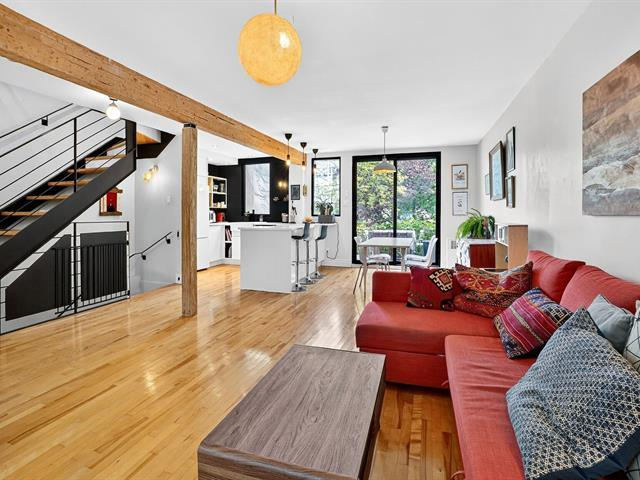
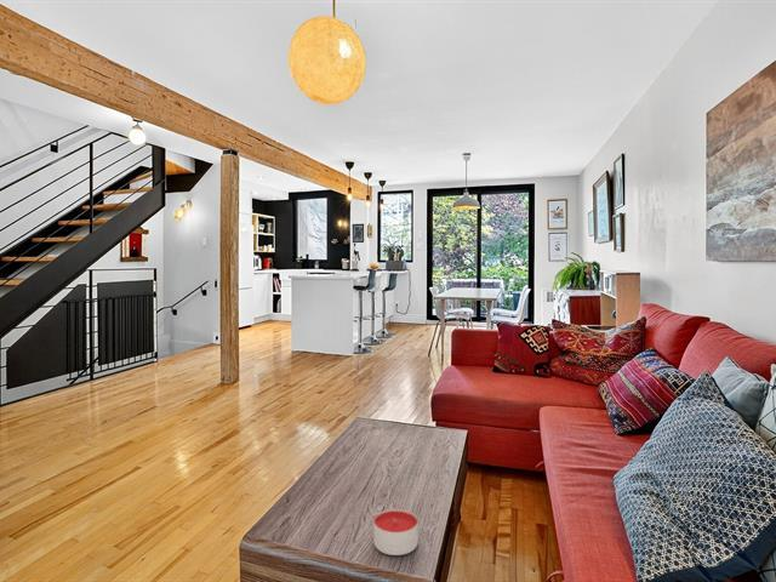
+ candle [372,508,420,557]
